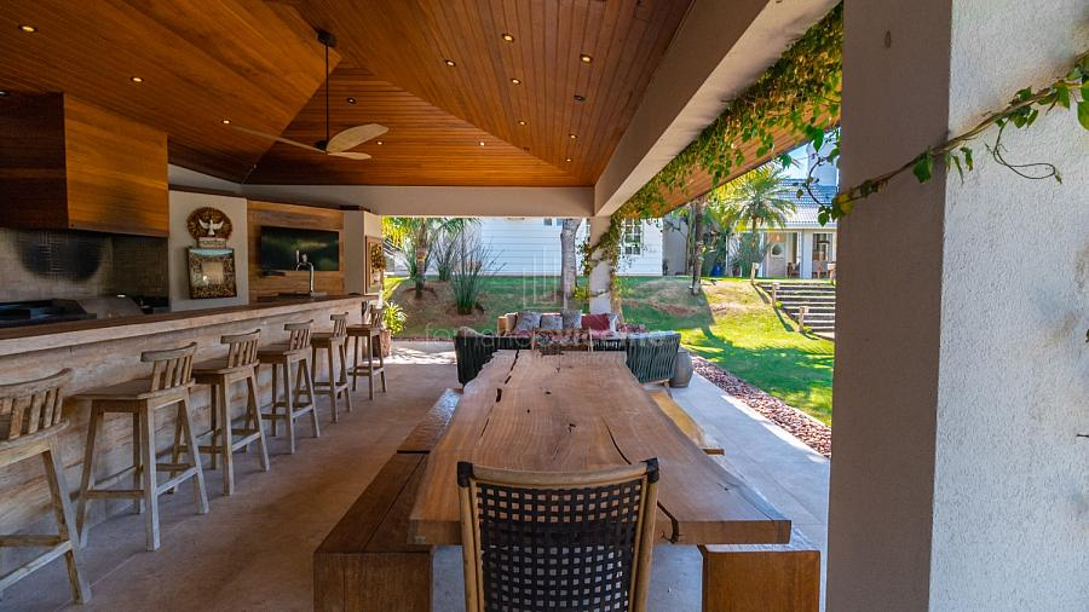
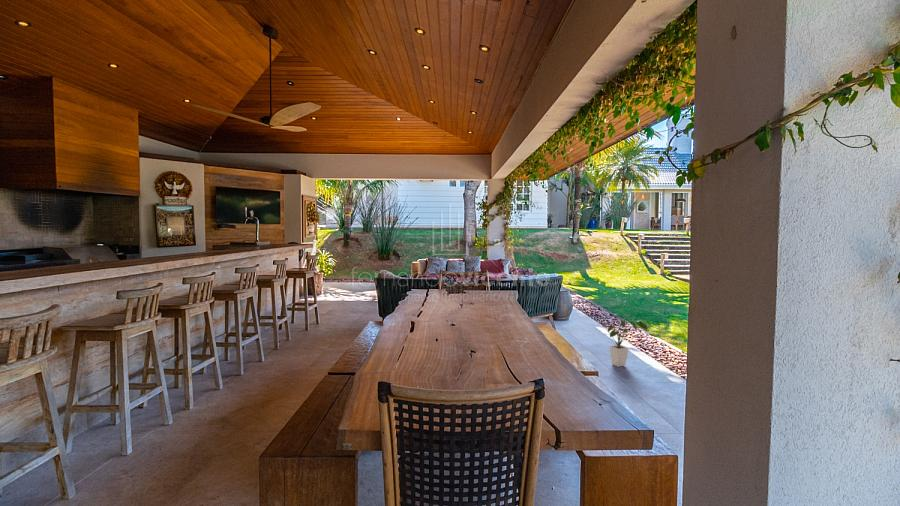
+ house plant [597,318,649,368]
